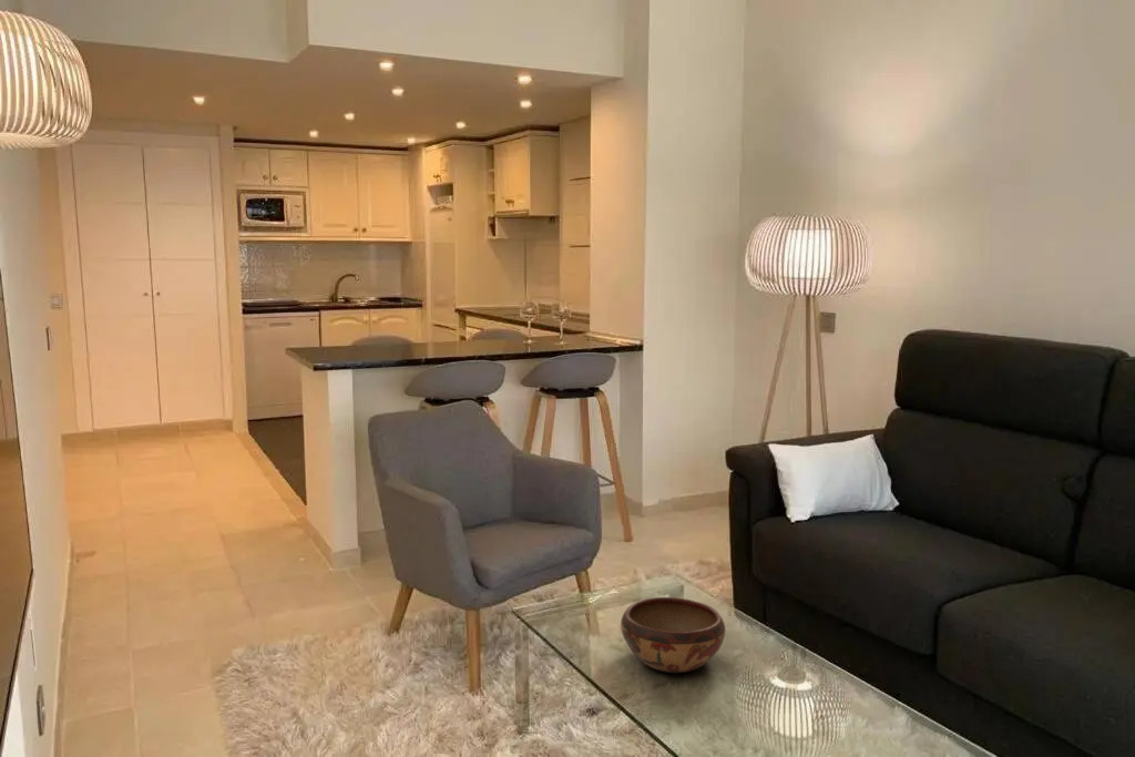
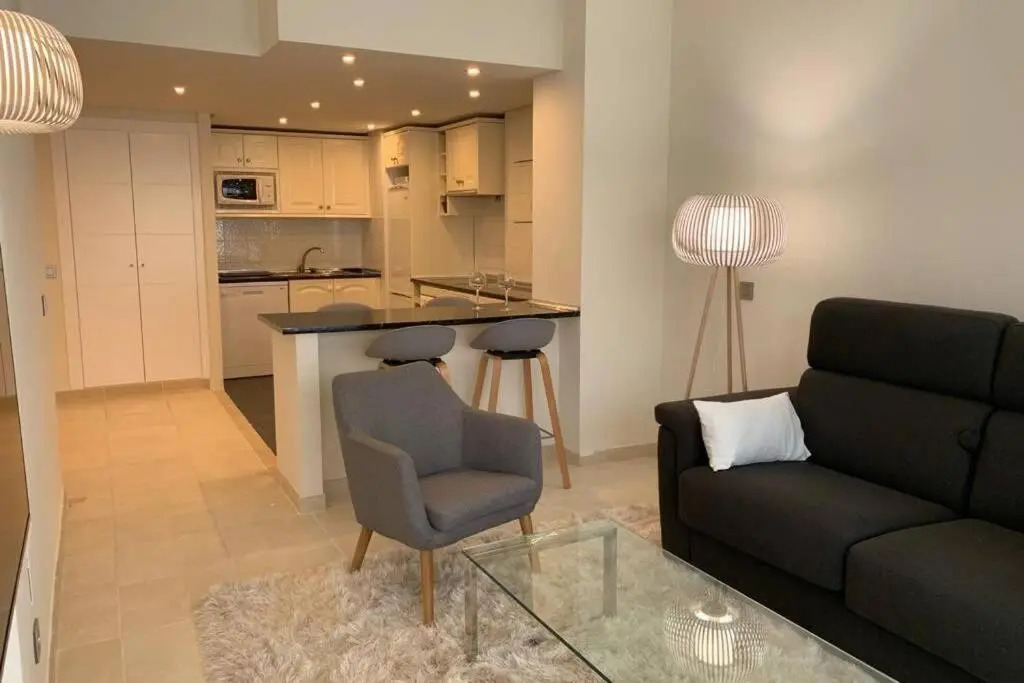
- decorative bowl [620,596,727,674]
